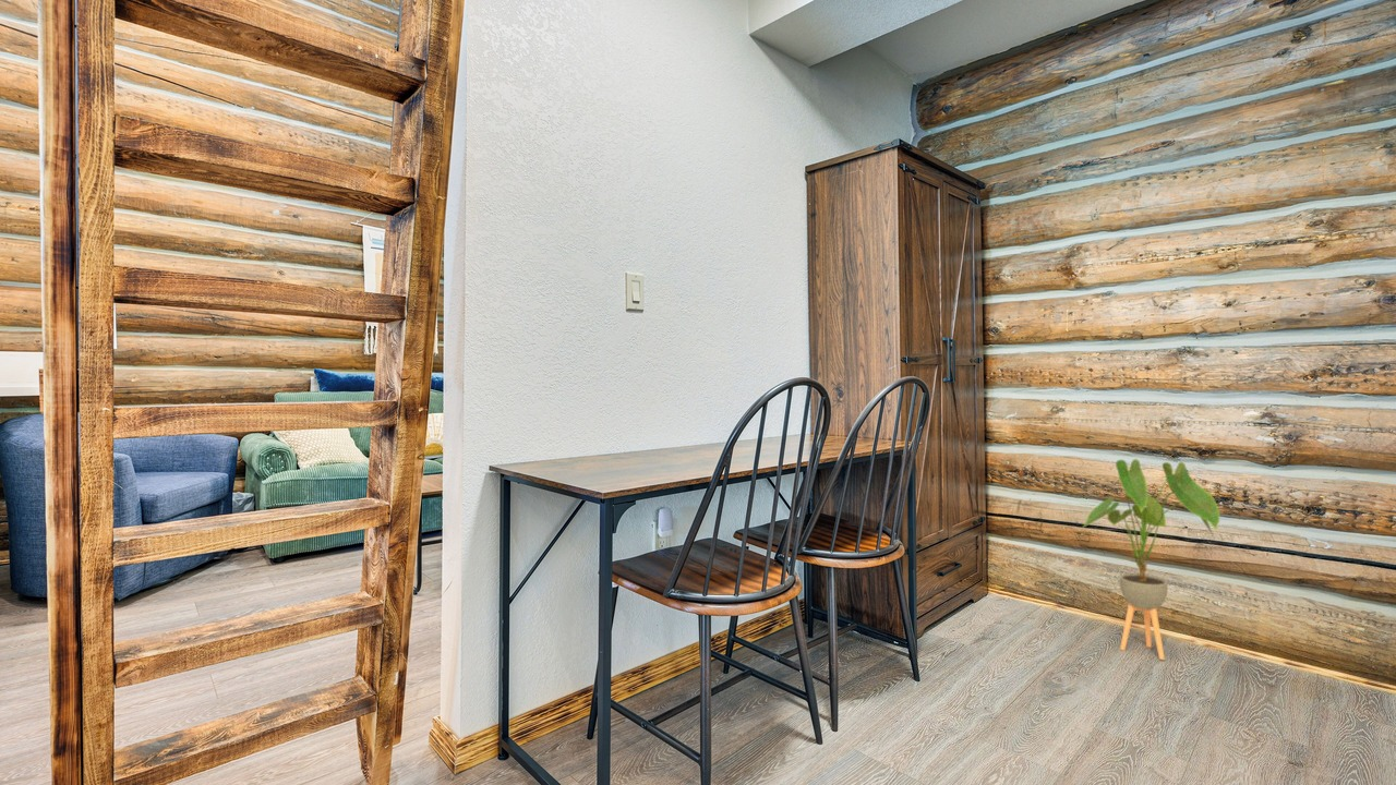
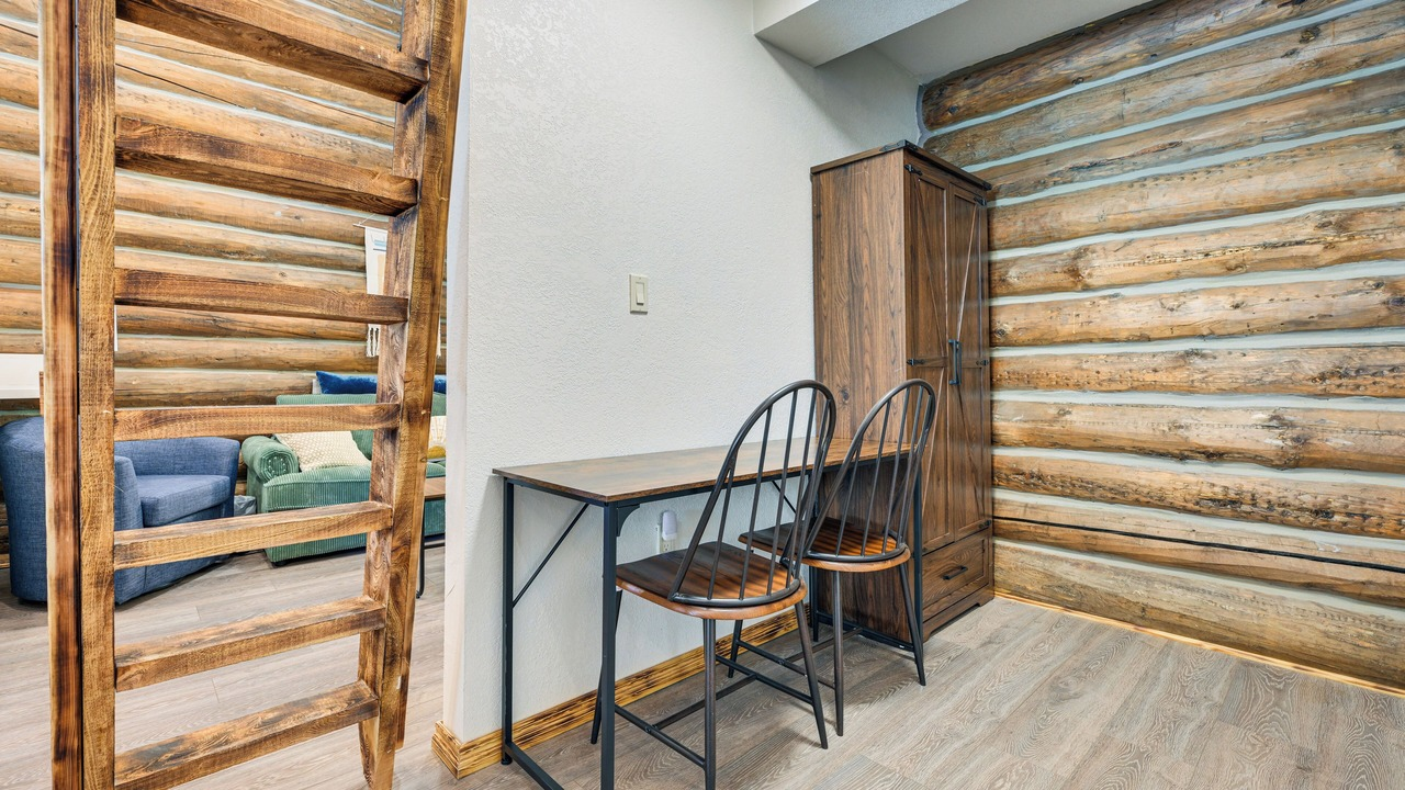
- house plant [1081,458,1220,661]
